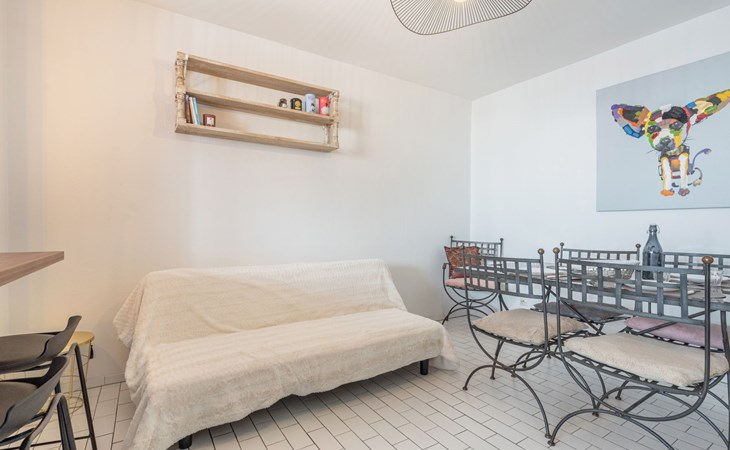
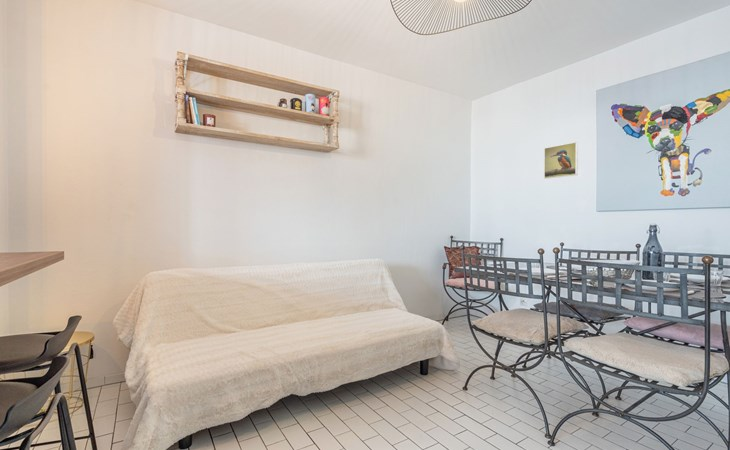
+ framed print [543,141,579,180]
